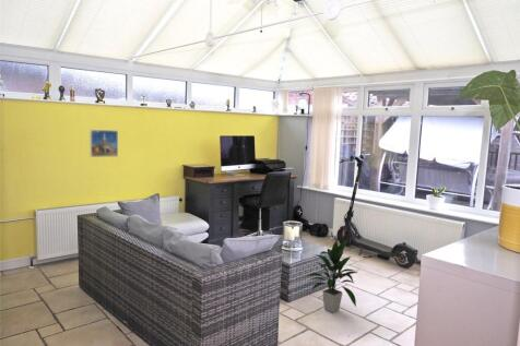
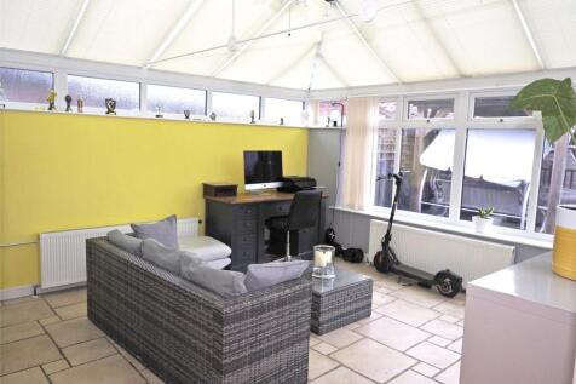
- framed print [88,129,119,158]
- indoor plant [304,238,359,313]
